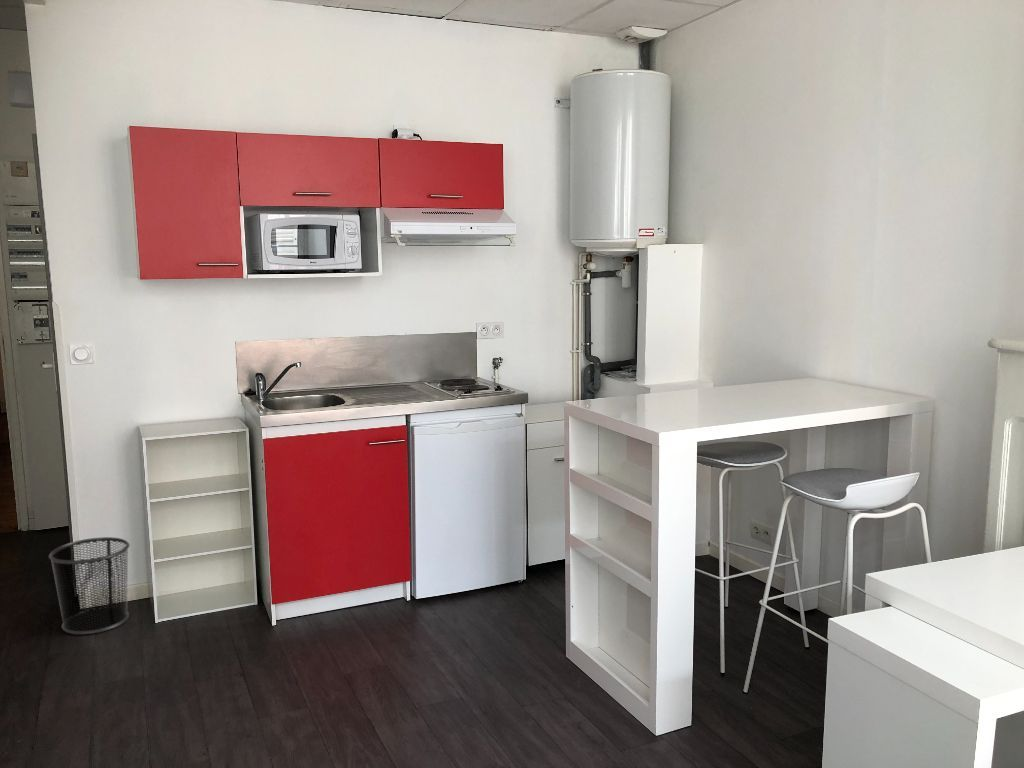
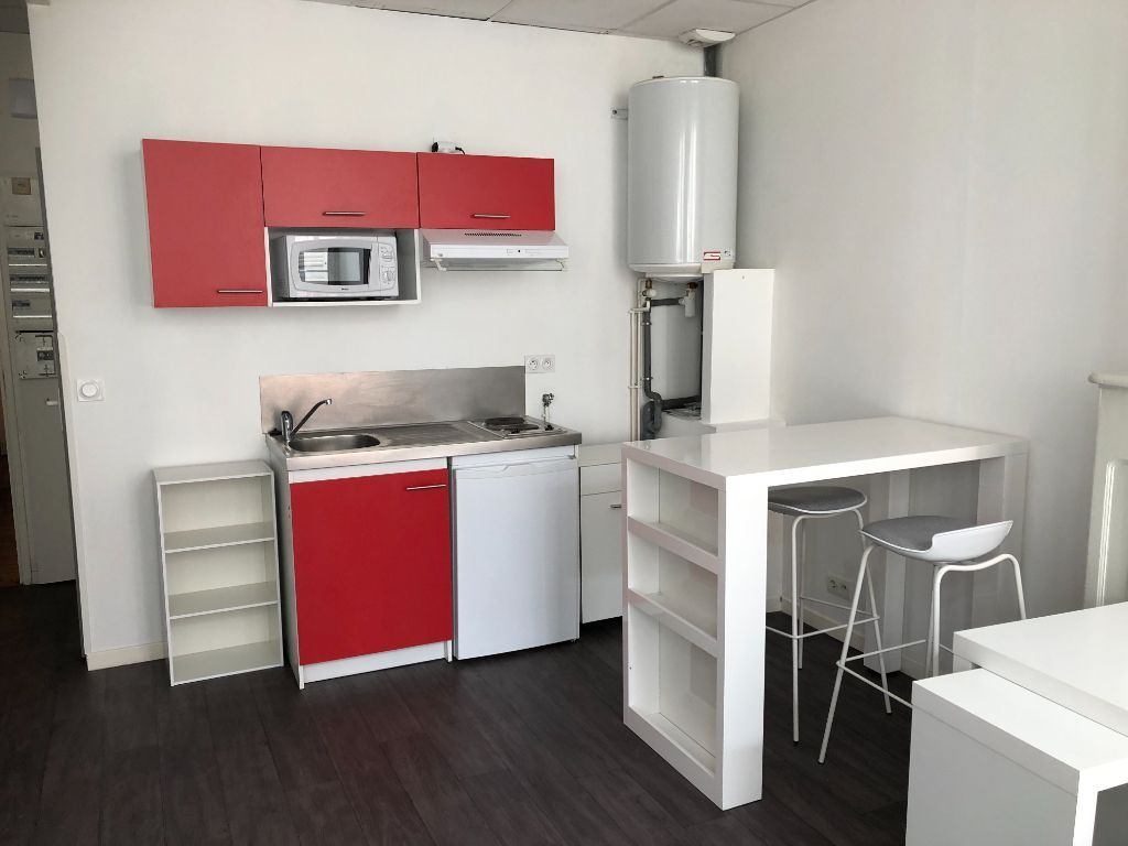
- waste bin [48,536,131,636]
